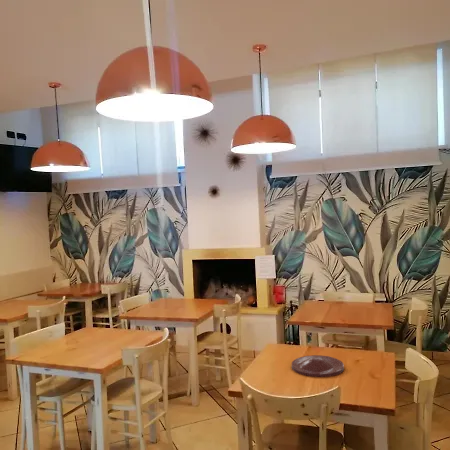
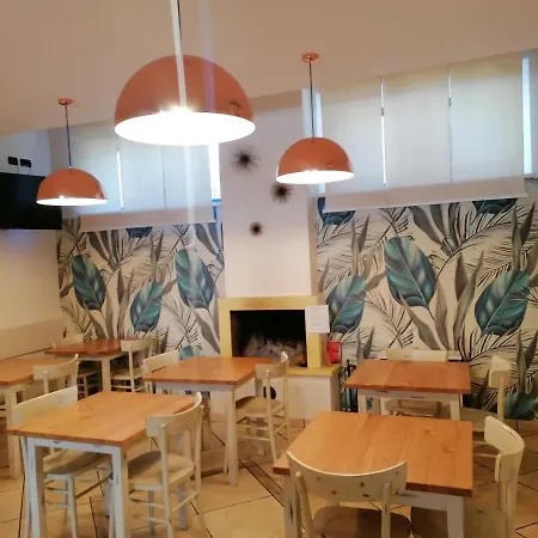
- plate [291,354,345,378]
